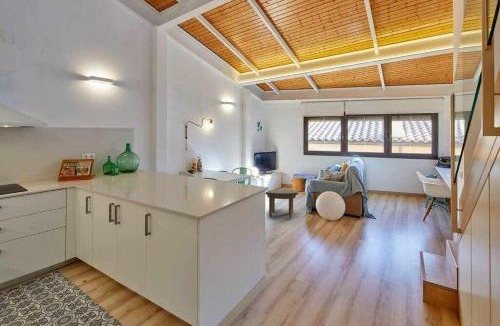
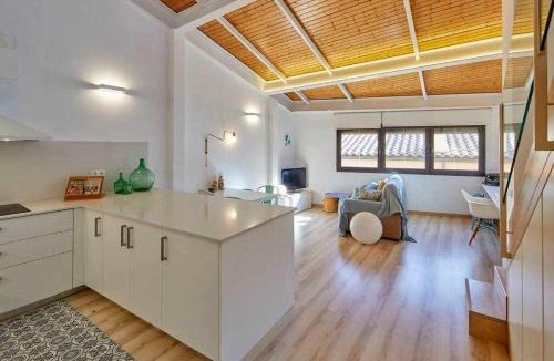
- side table [265,189,299,219]
